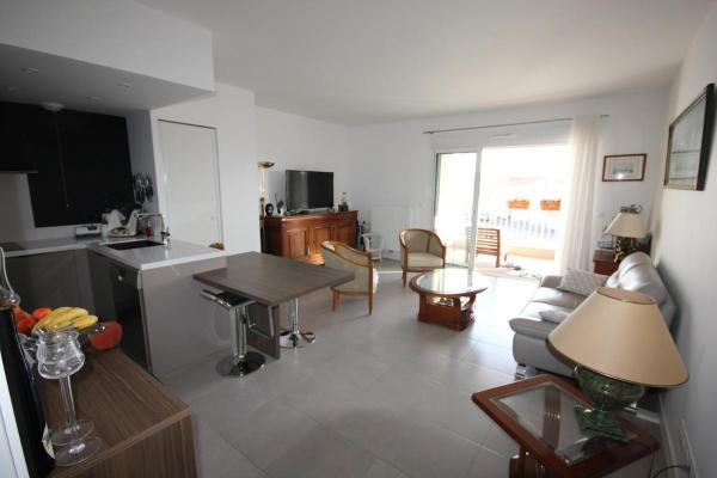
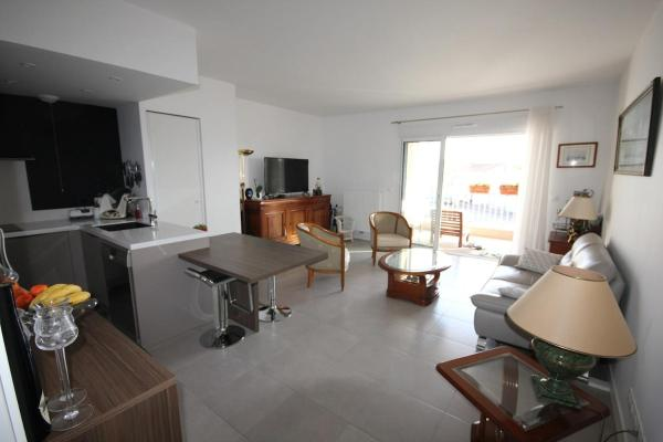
- apple [88,320,123,351]
